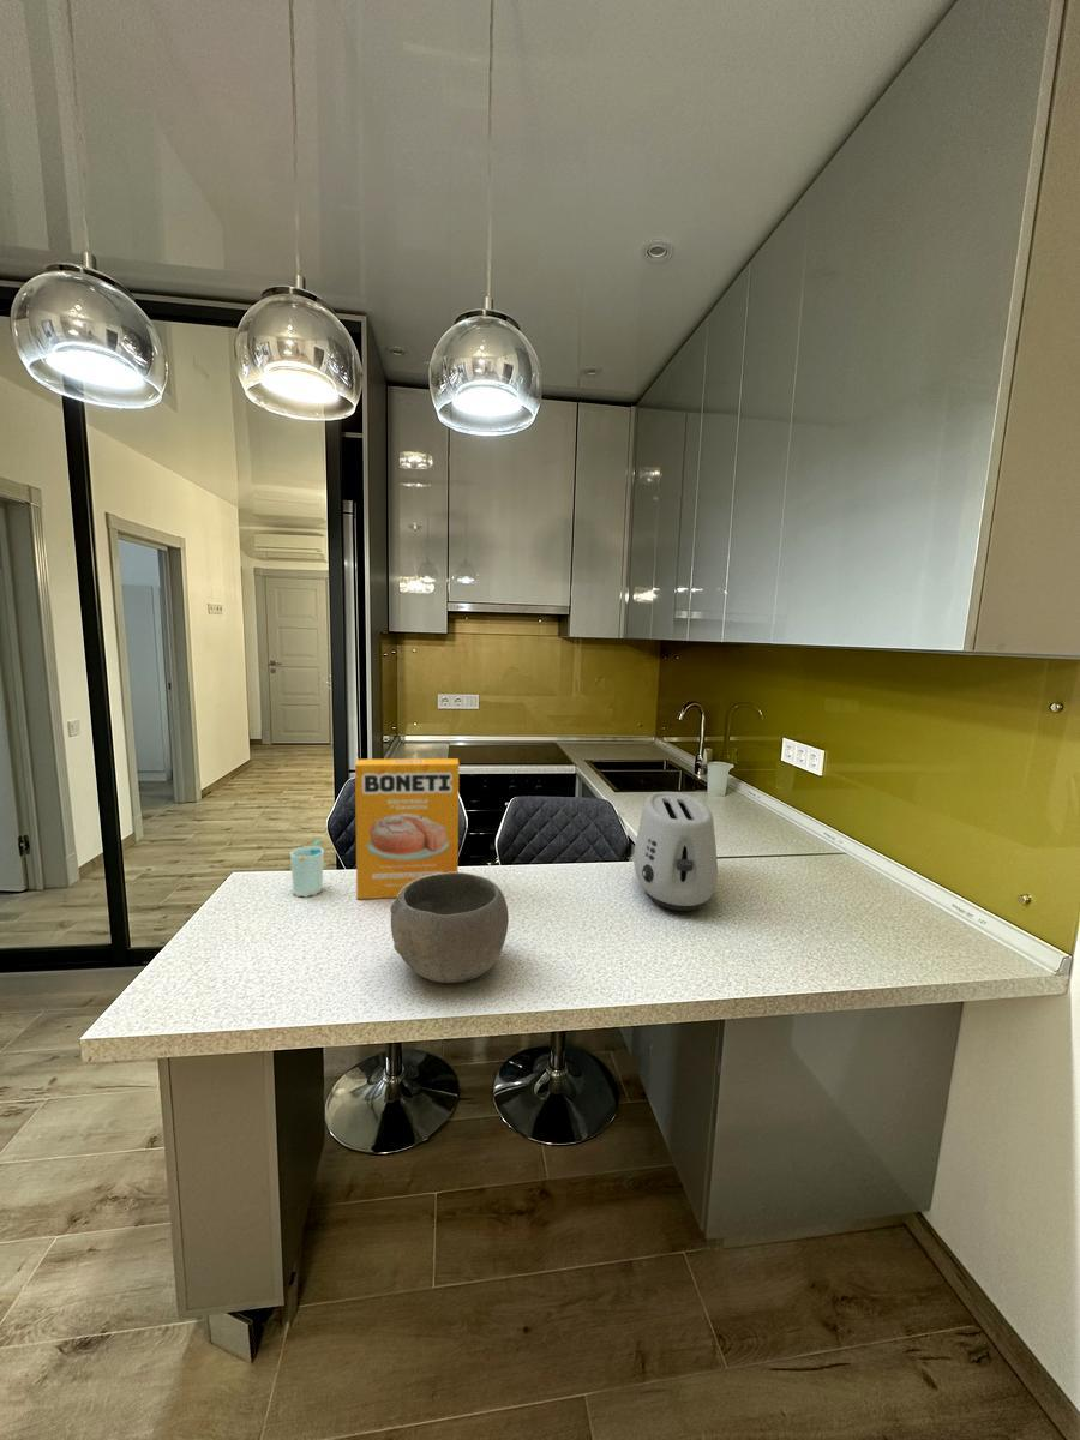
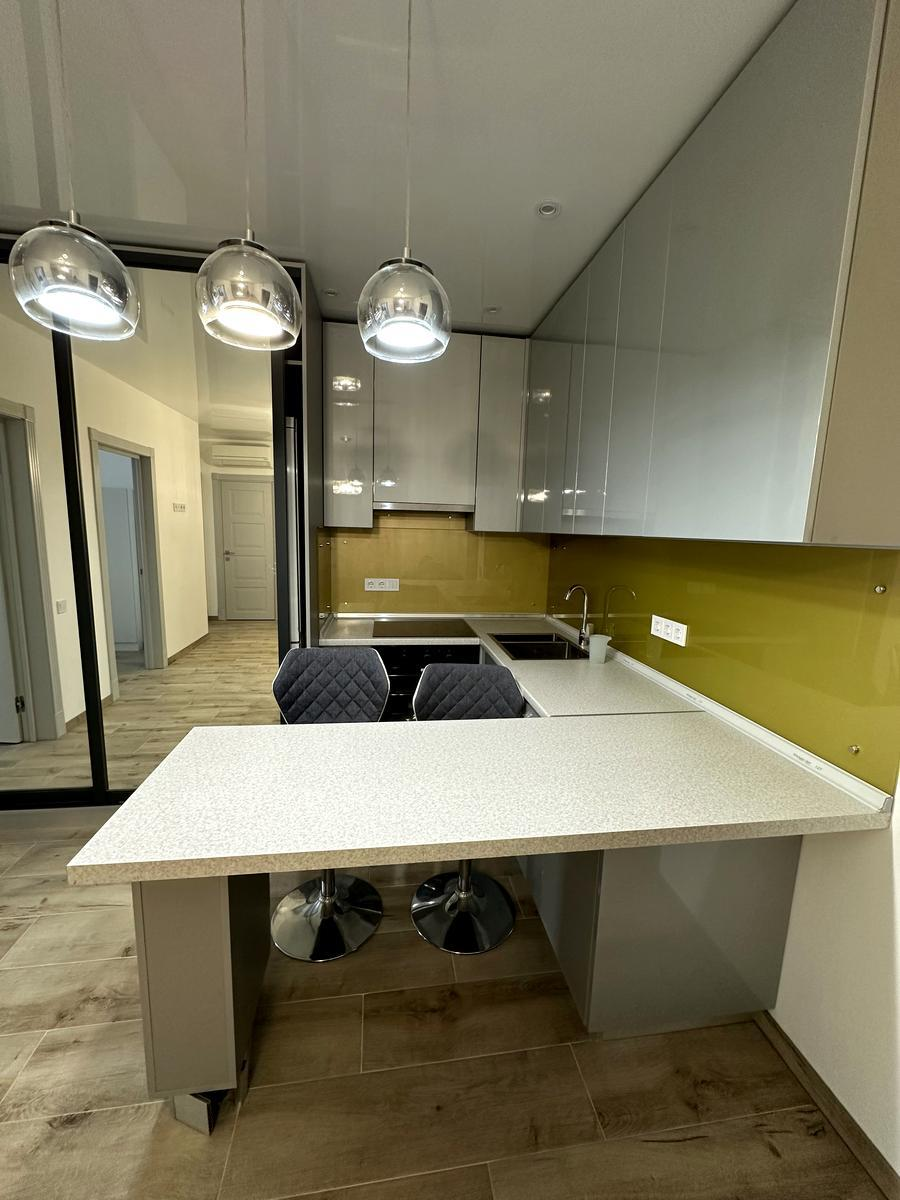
- toaster [632,791,719,912]
- cup [289,839,325,899]
- cereal box [354,757,461,900]
- bowl [390,871,510,984]
